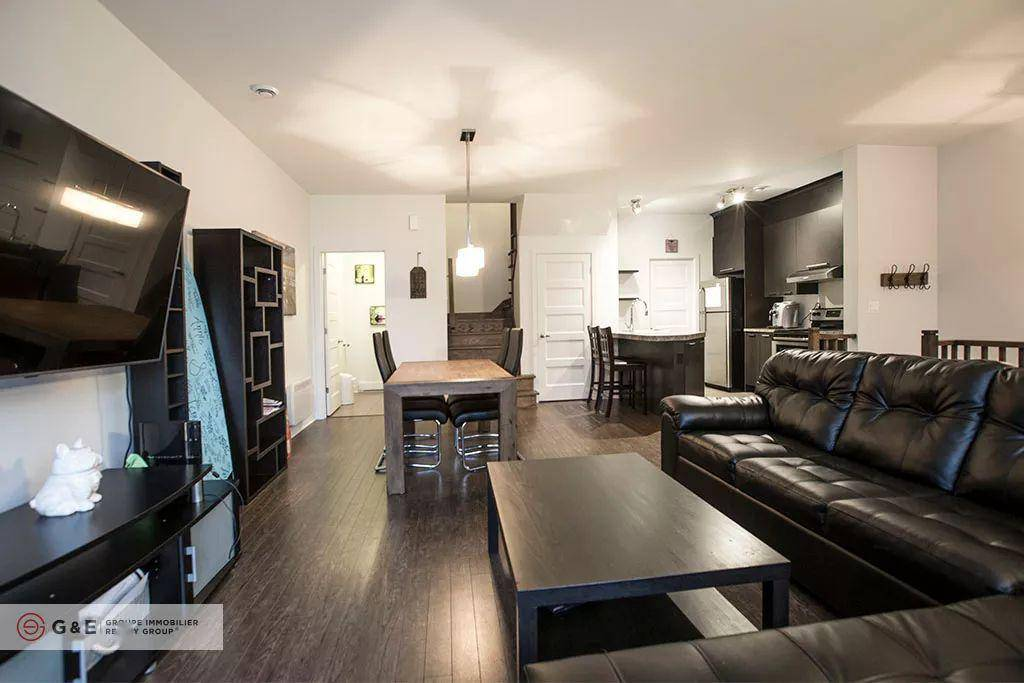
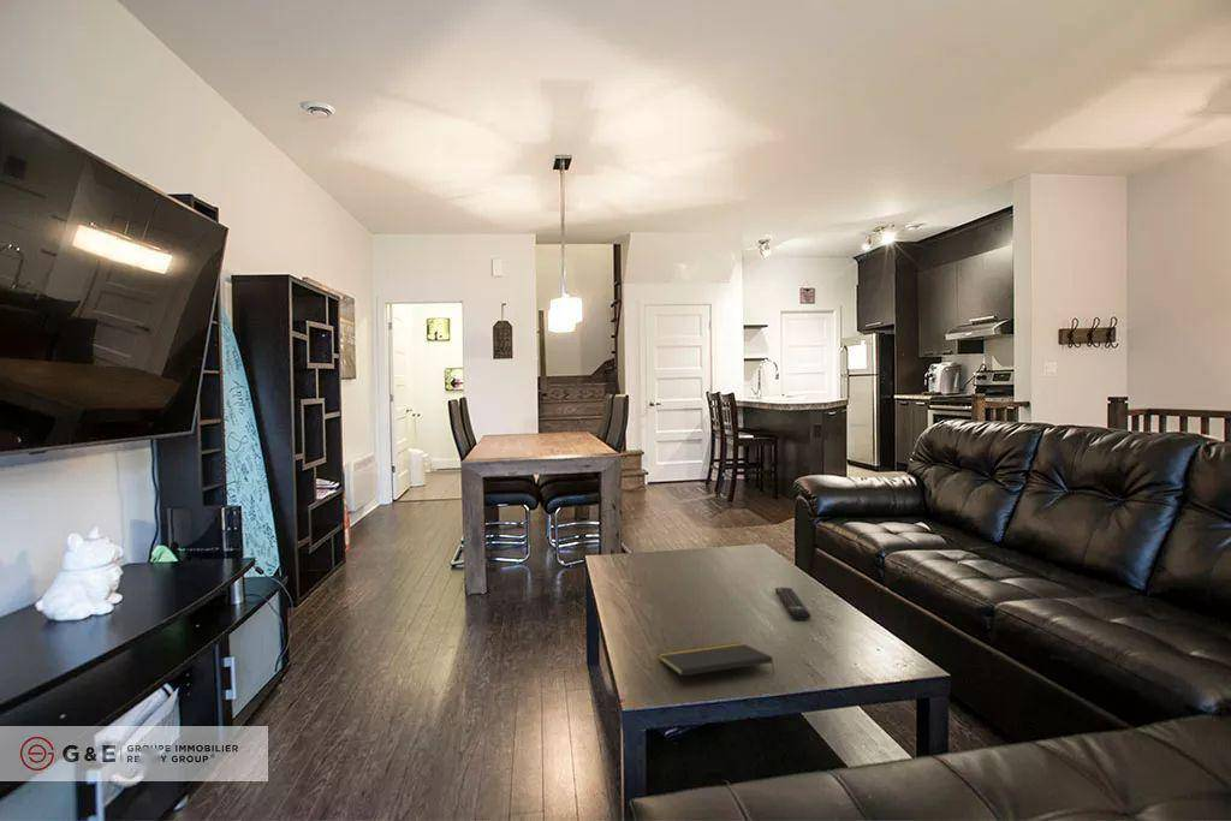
+ remote control [774,587,813,620]
+ notepad [658,642,775,677]
